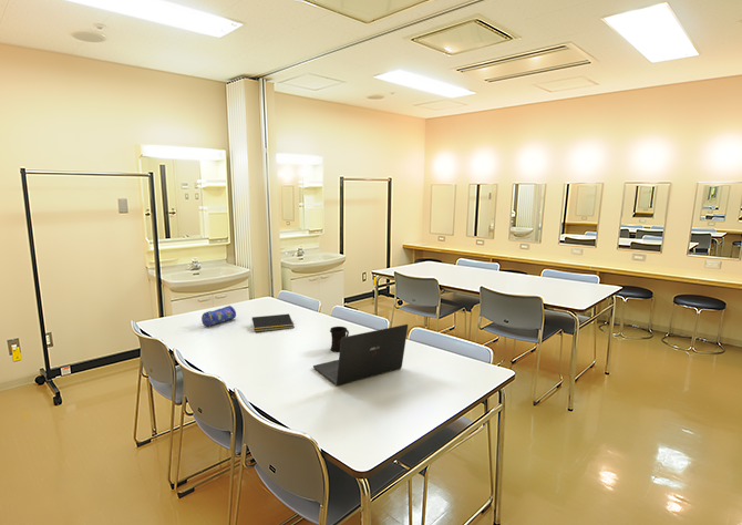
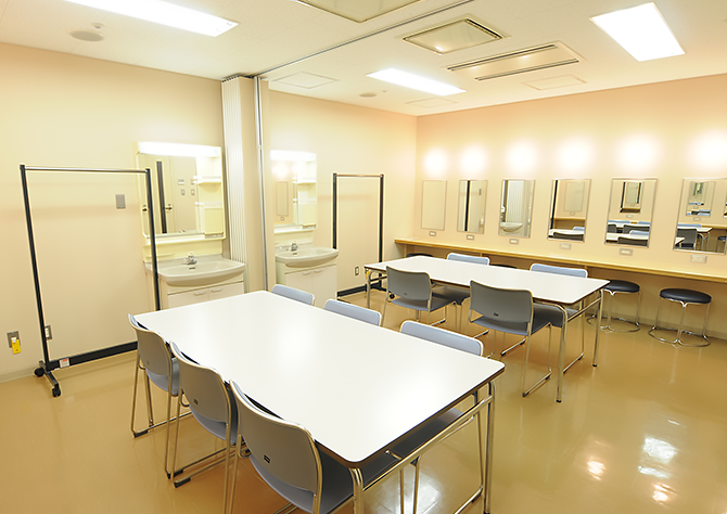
- pencil case [200,305,237,327]
- notepad [250,312,295,333]
- mug [329,326,350,353]
- laptop [312,323,409,387]
